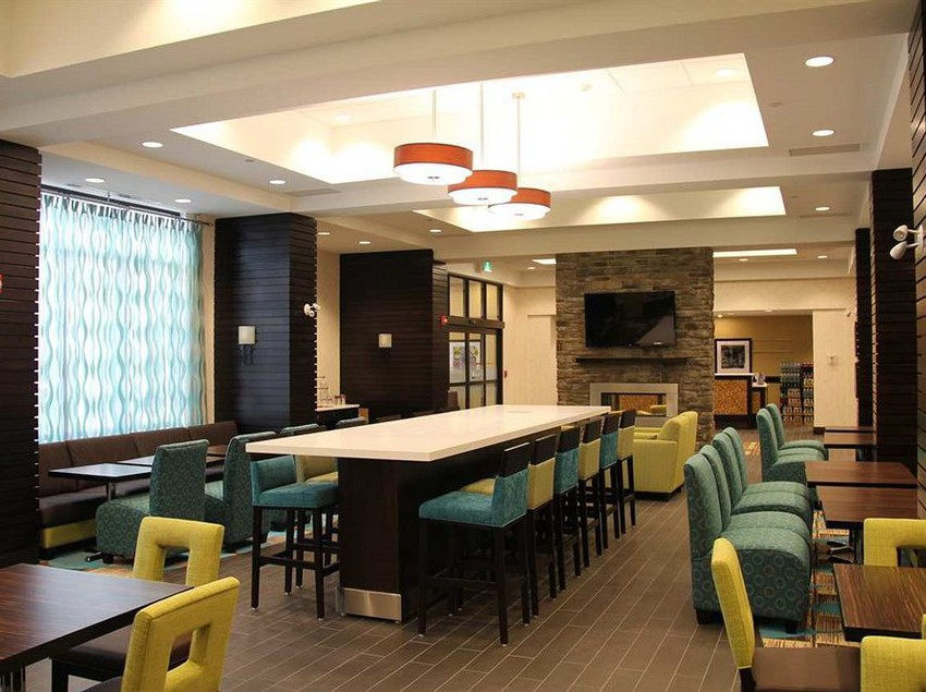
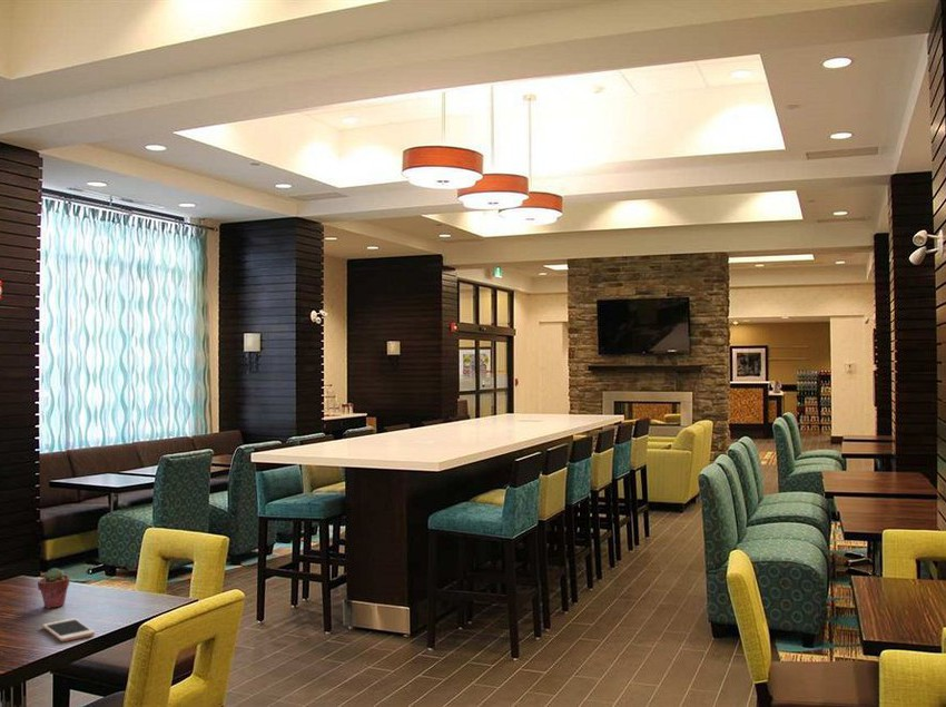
+ cell phone [42,617,96,642]
+ potted succulent [37,567,71,609]
